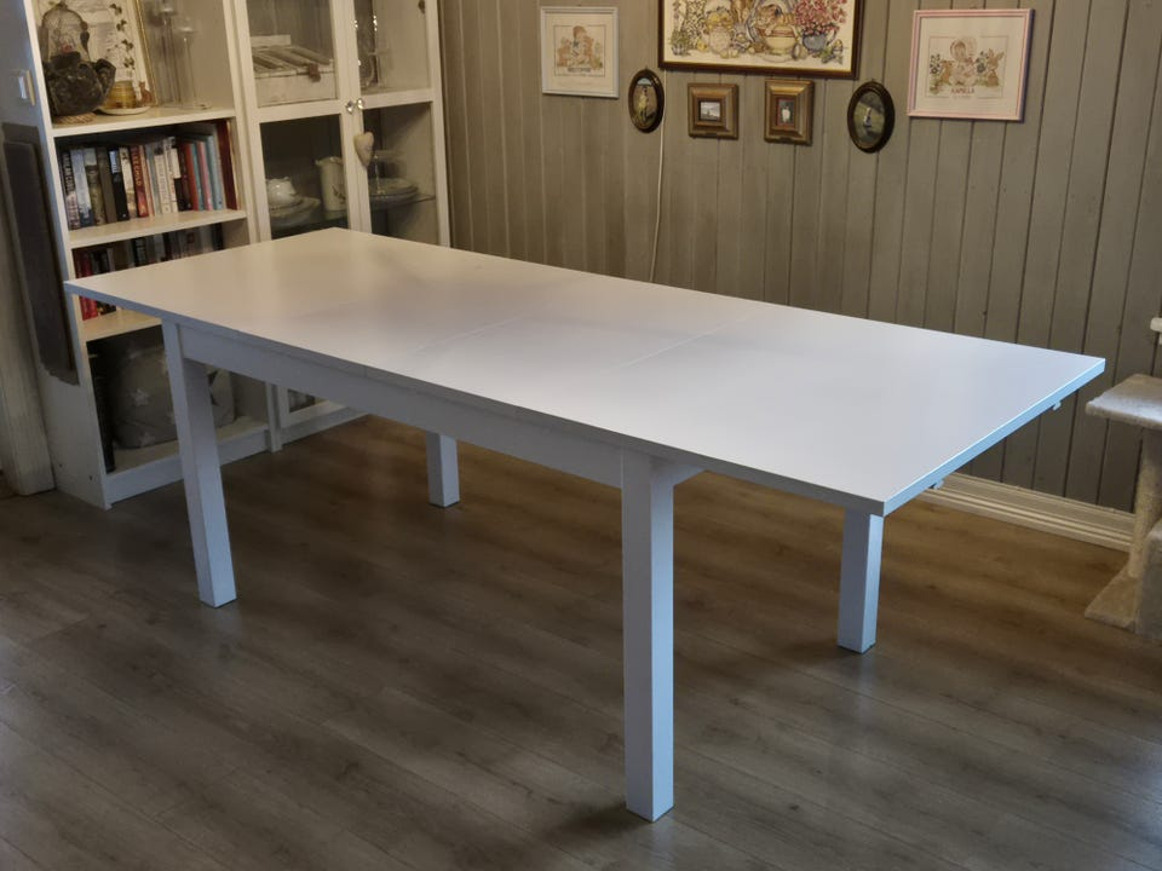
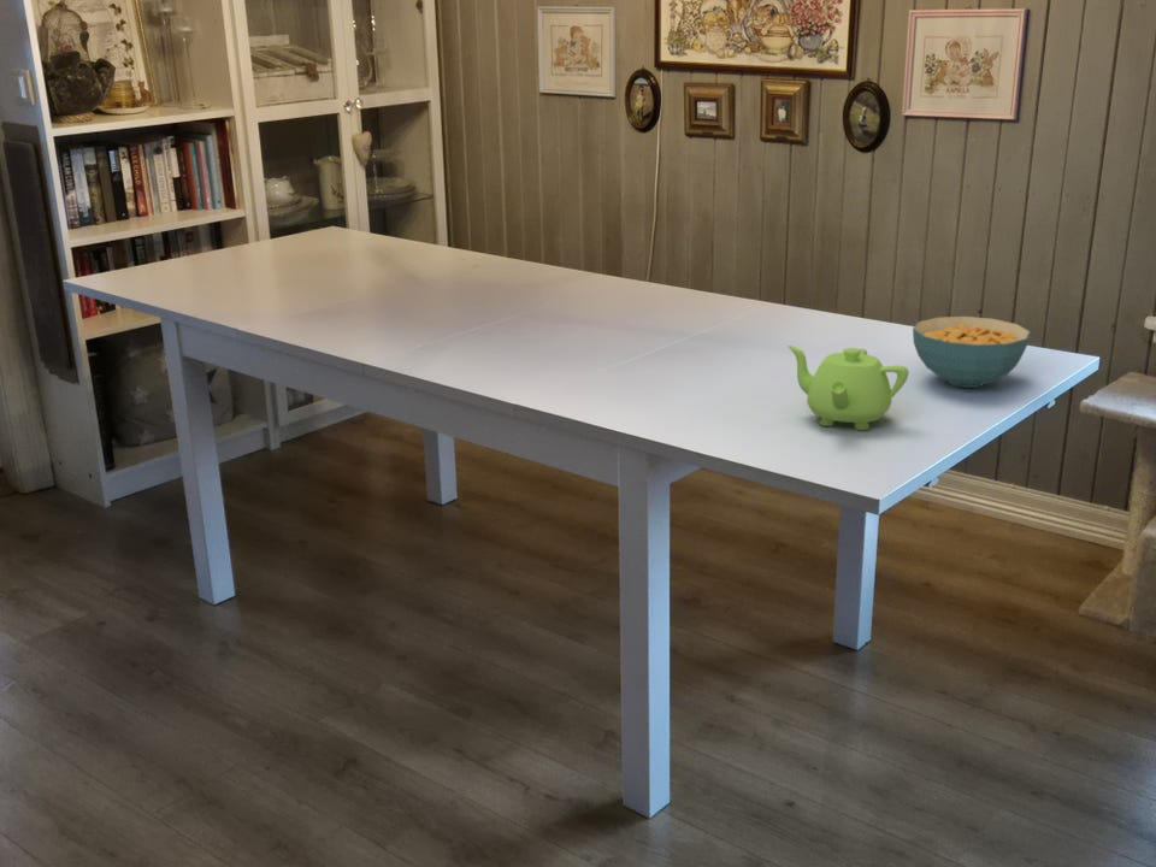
+ cereal bowl [912,315,1032,389]
+ teapot [786,344,910,431]
